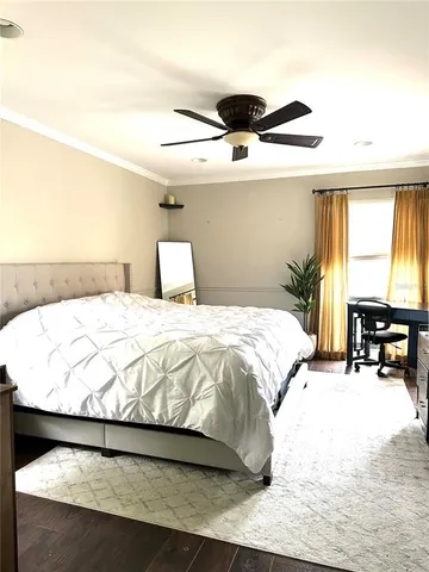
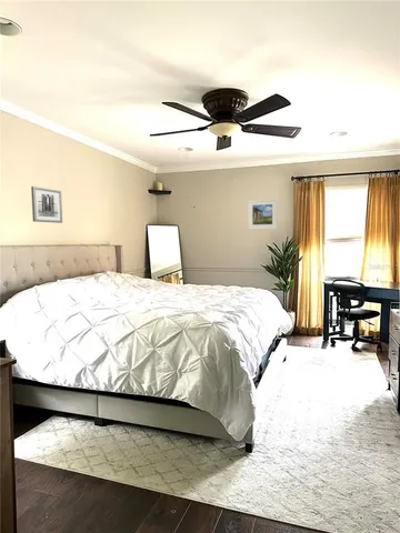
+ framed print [247,198,279,231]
+ wall art [30,185,63,224]
